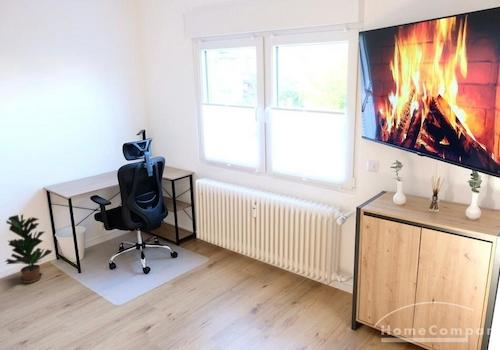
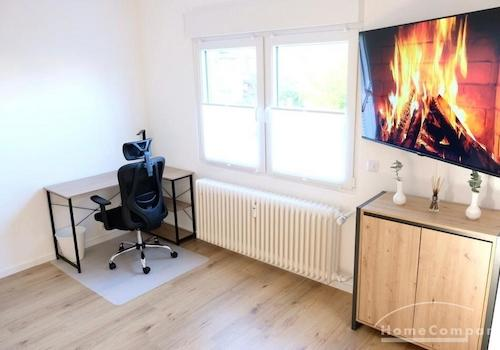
- potted plant [3,213,53,284]
